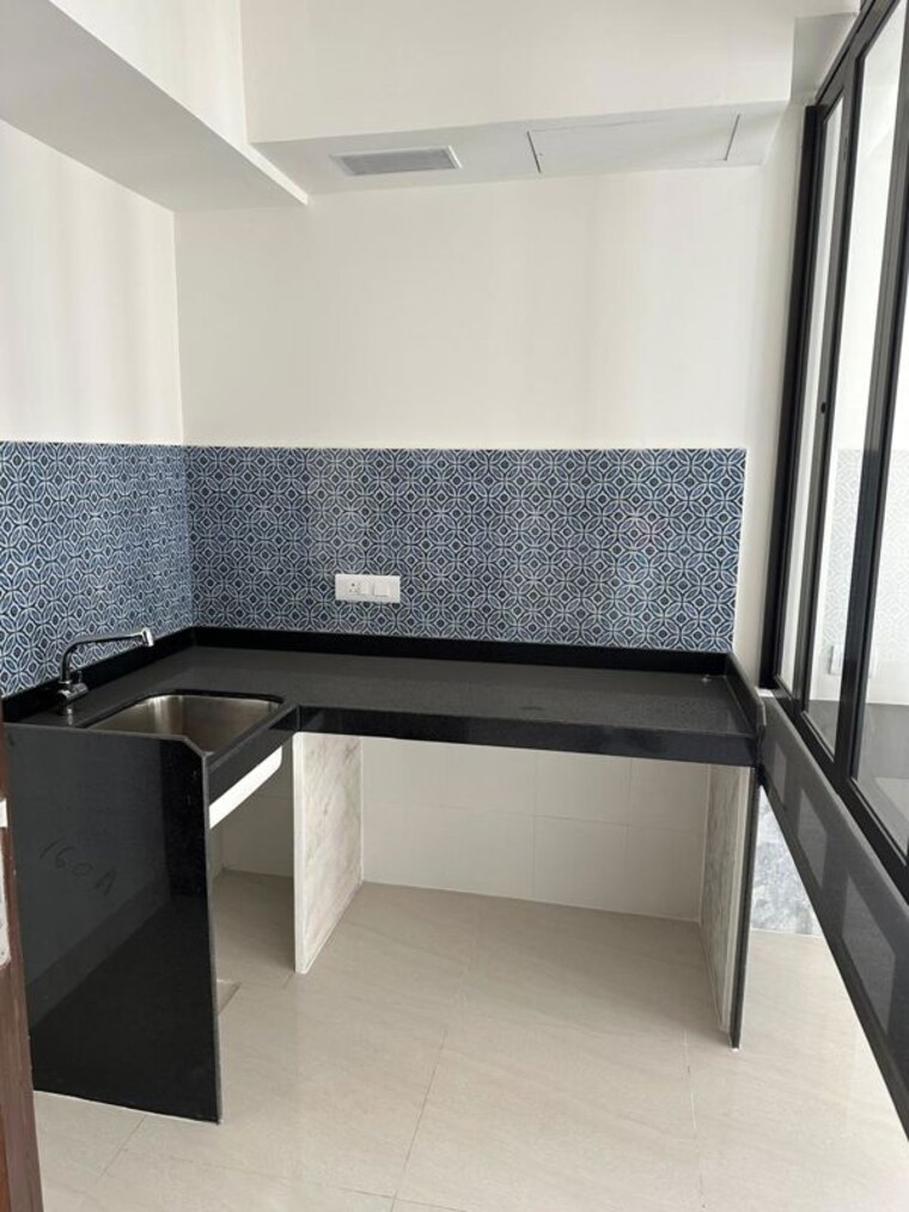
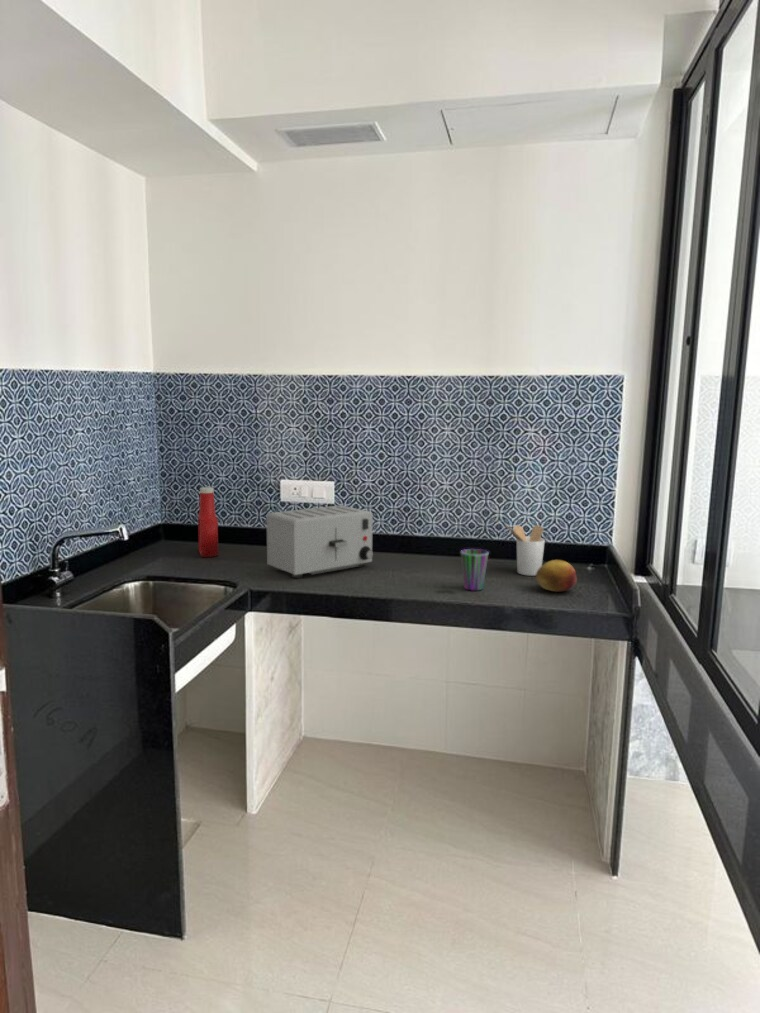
+ toaster [266,504,374,579]
+ fruit [535,559,578,593]
+ soap bottle [197,486,219,558]
+ utensil holder [504,523,546,577]
+ cup [460,548,490,592]
